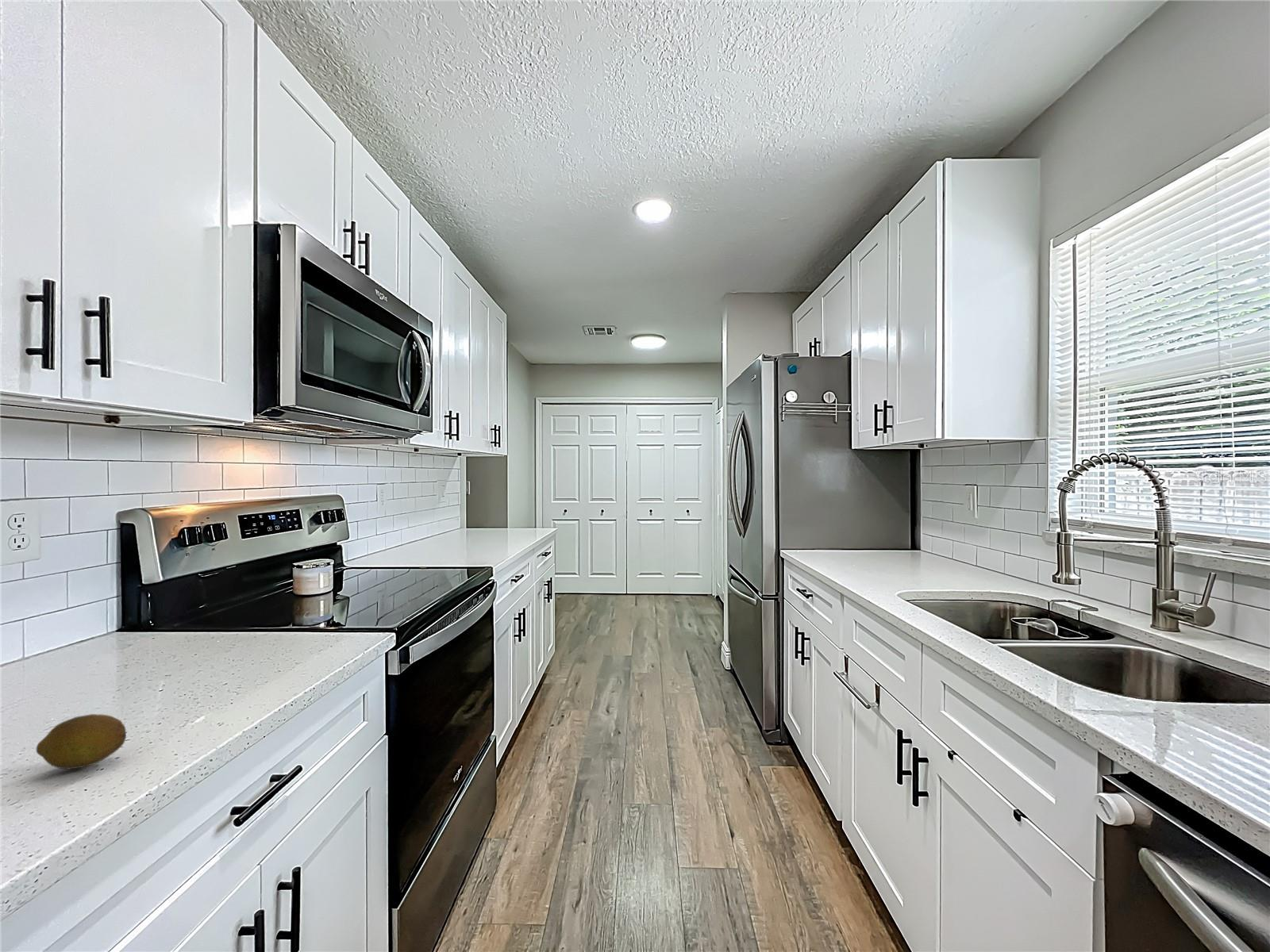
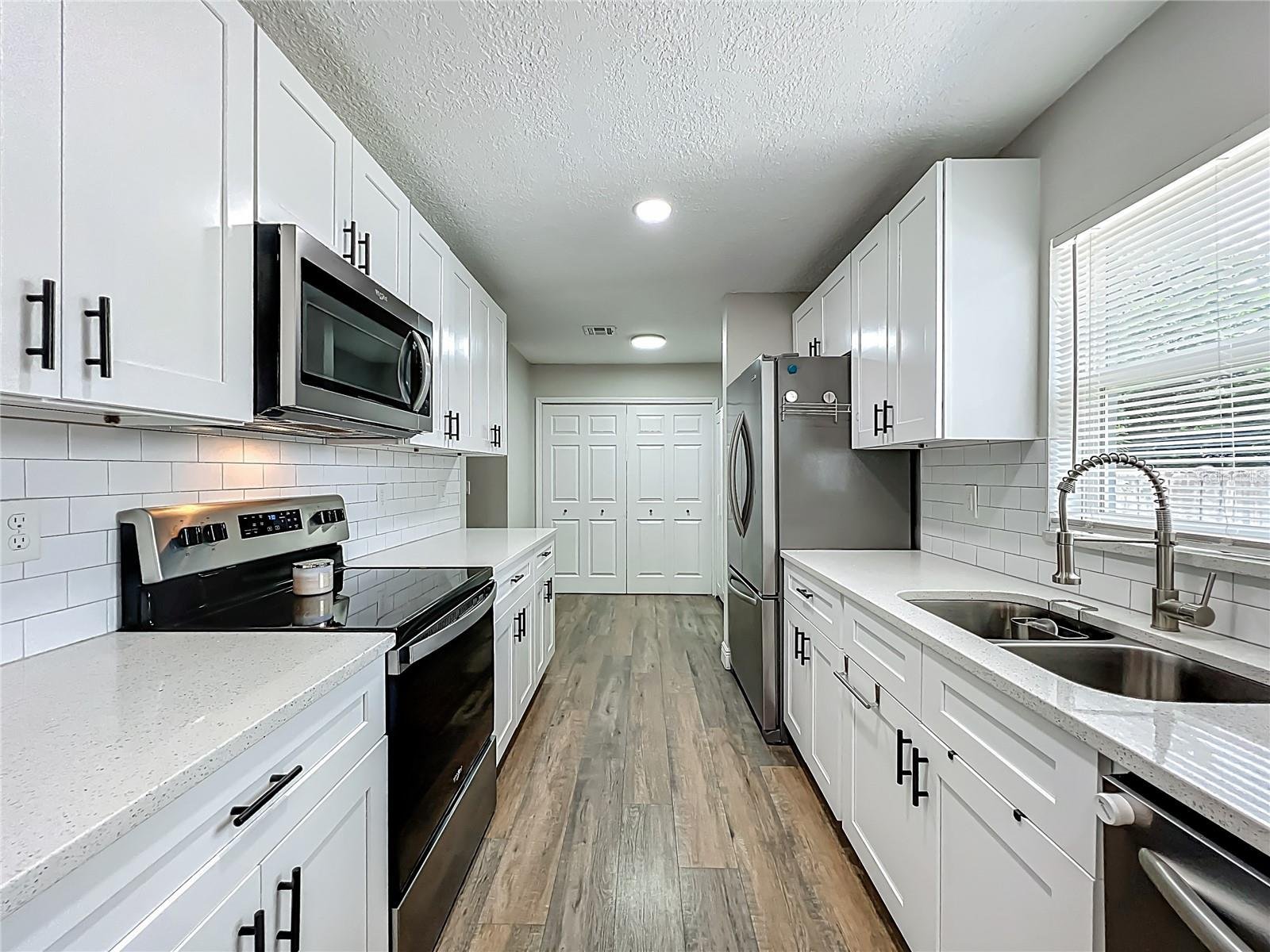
- fruit [36,713,127,770]
